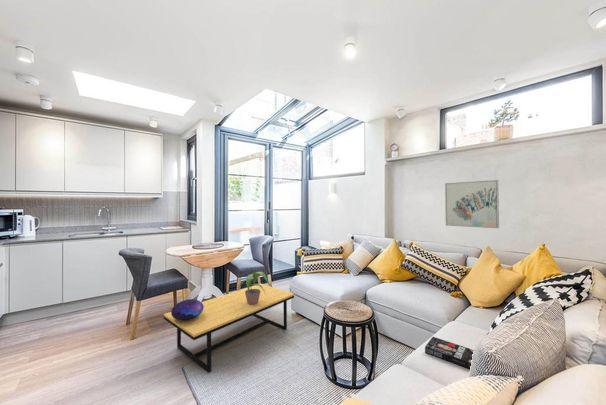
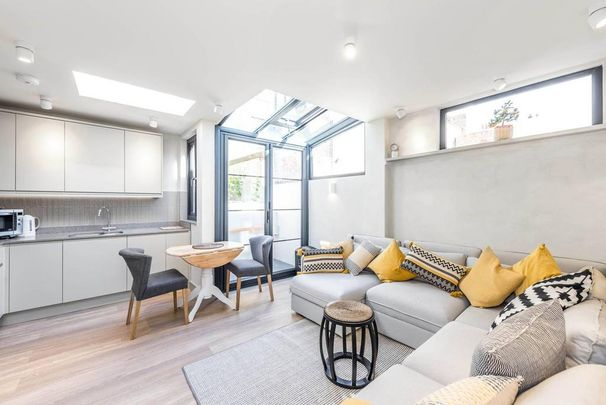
- wall art [444,179,500,229]
- decorative orb [170,298,204,320]
- coffee table [163,283,295,374]
- book [424,336,475,370]
- potted plant [237,271,270,305]
